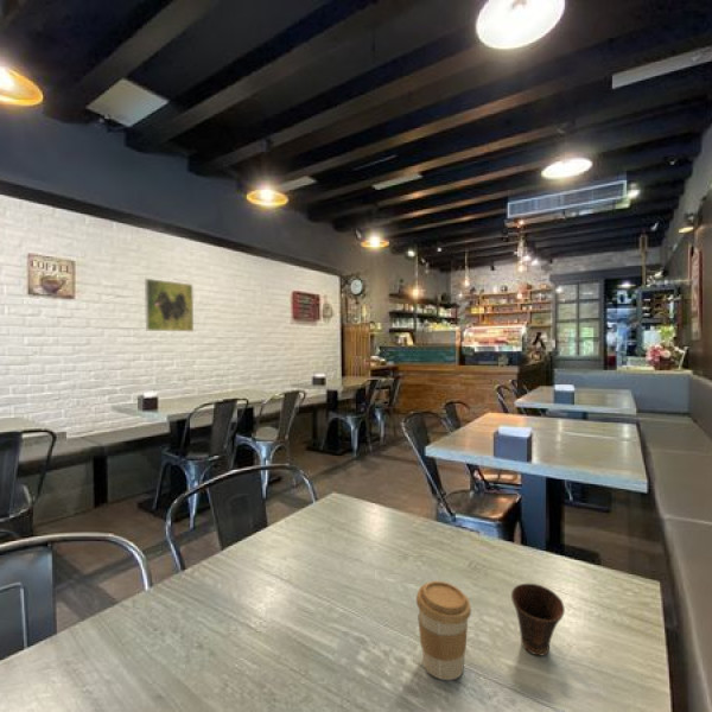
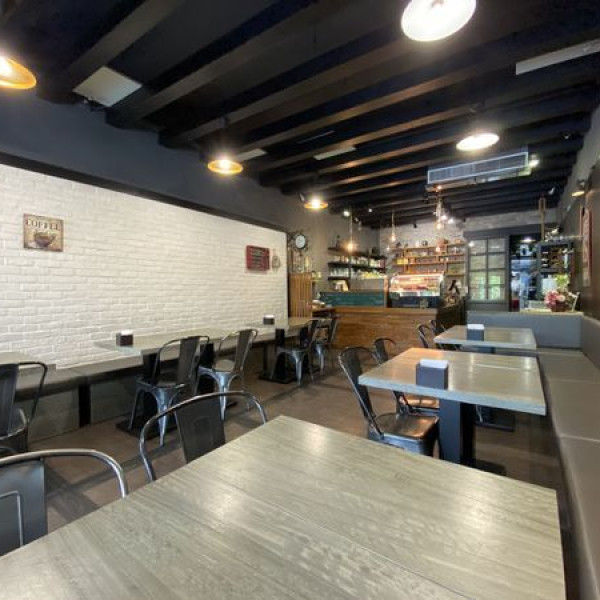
- coffee cup [415,580,472,681]
- cup [510,583,566,657]
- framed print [144,278,195,332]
